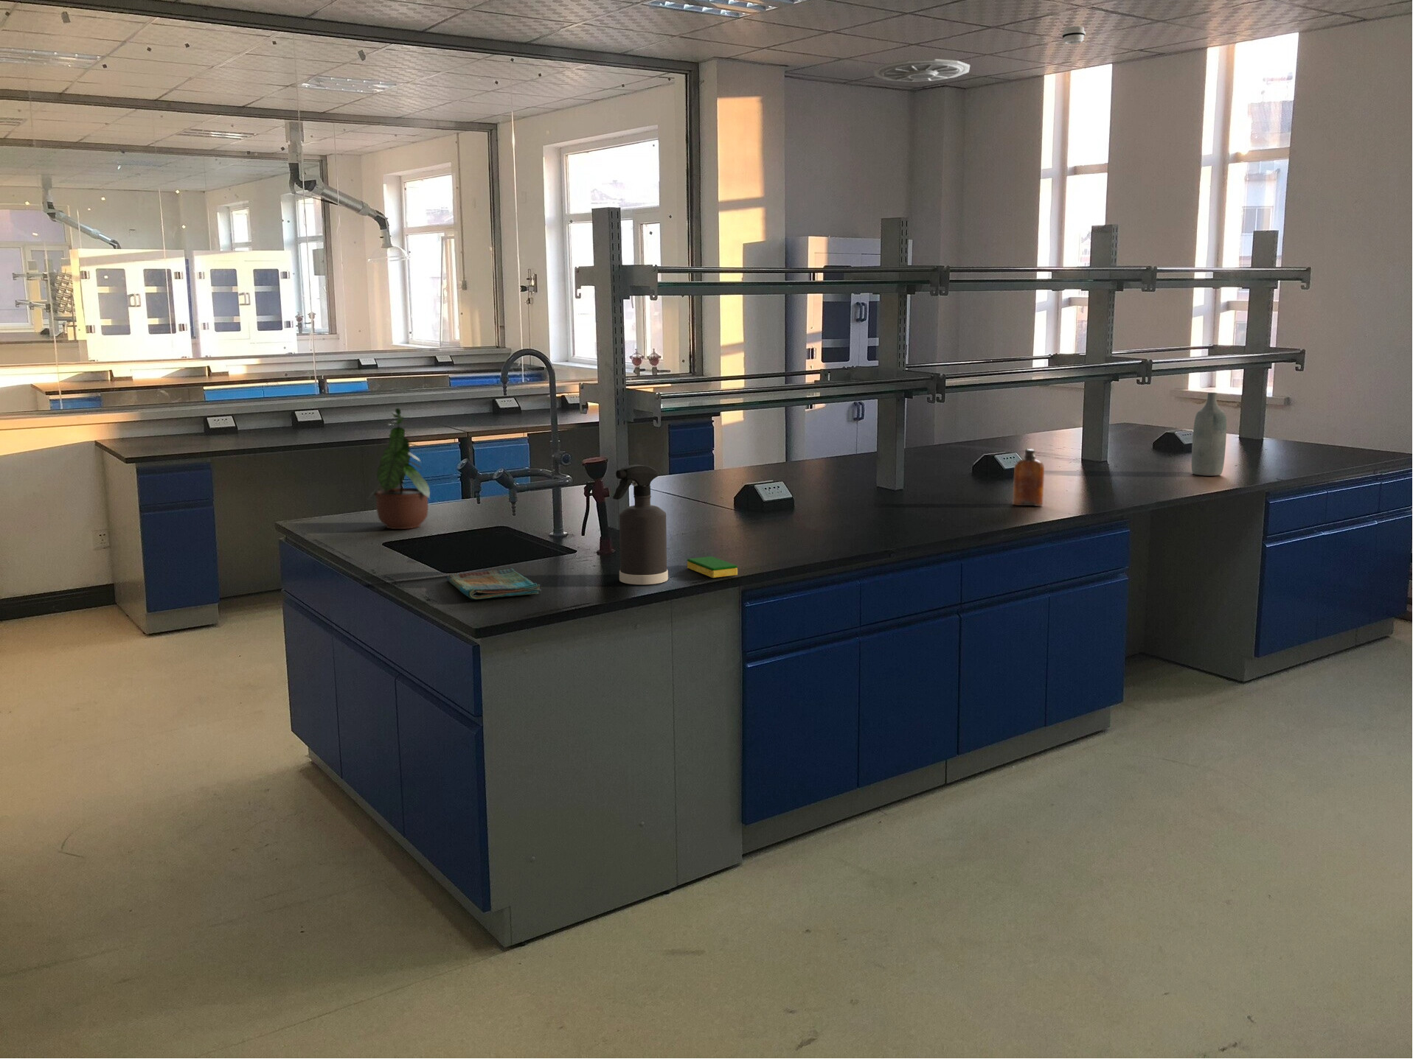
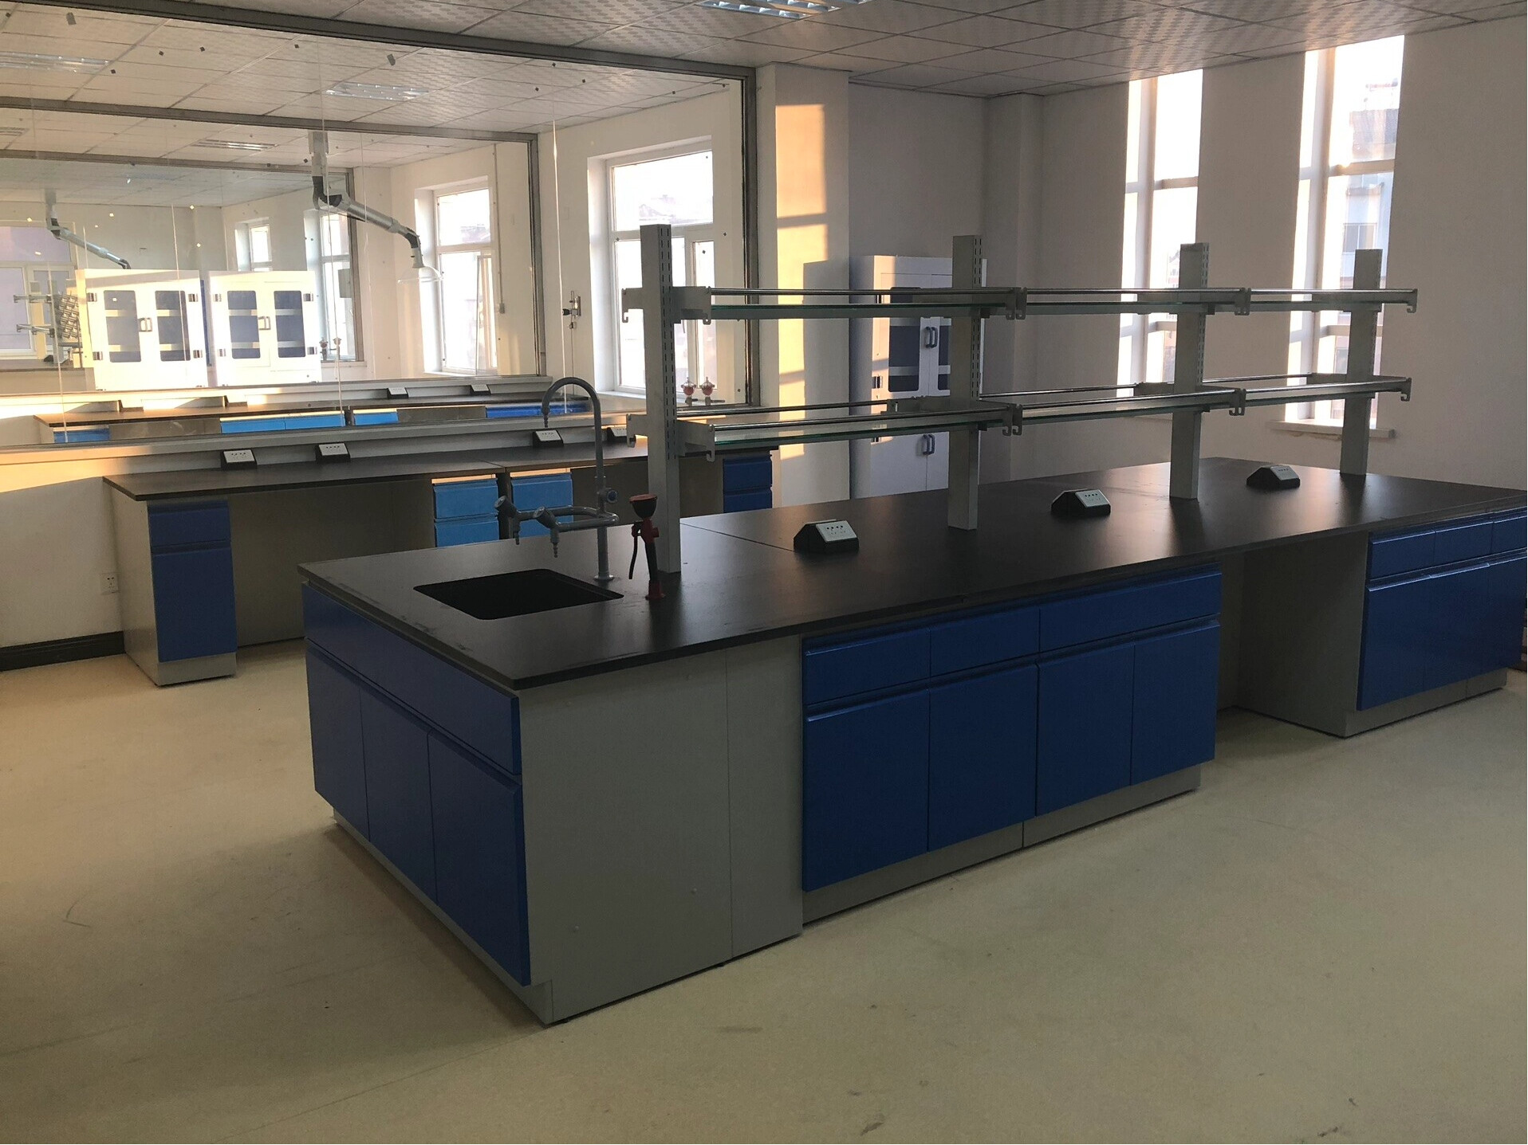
- bottle [1190,392,1227,476]
- potted plant [367,407,431,530]
- spray bottle [612,464,669,585]
- dish sponge [686,556,739,578]
- dish towel [446,567,542,600]
- flask [1011,448,1045,507]
- ceiling vent [873,58,970,82]
- smoke detector [1061,26,1086,44]
